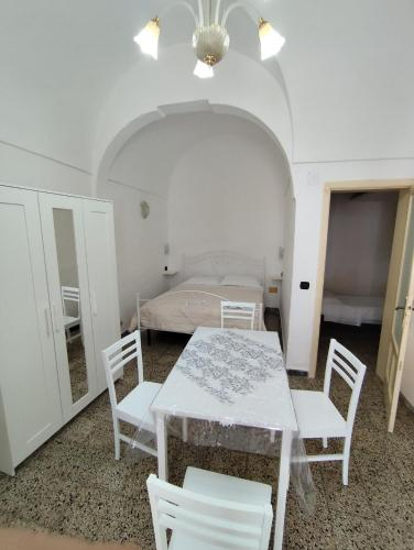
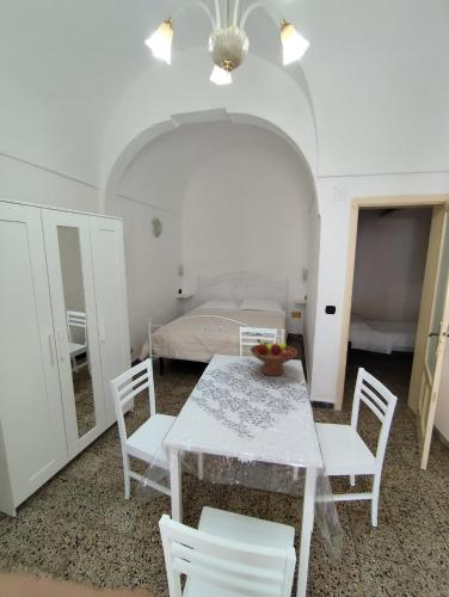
+ fruit bowl [250,338,299,377]
